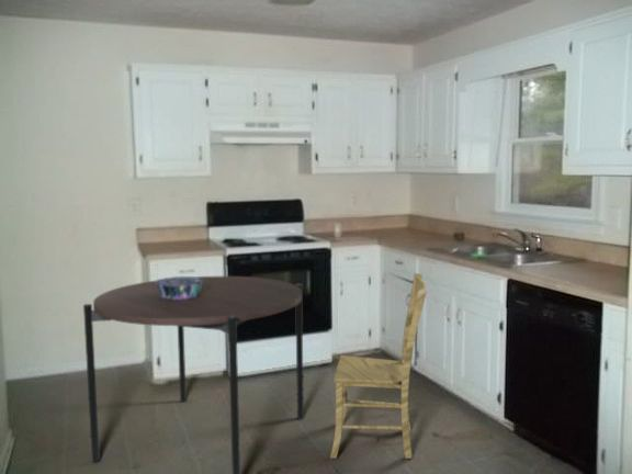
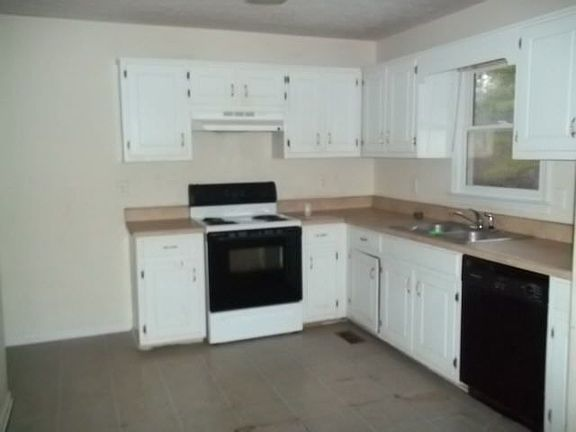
- dining chair [329,272,428,460]
- dining table [82,275,305,474]
- decorative bowl [155,275,204,300]
